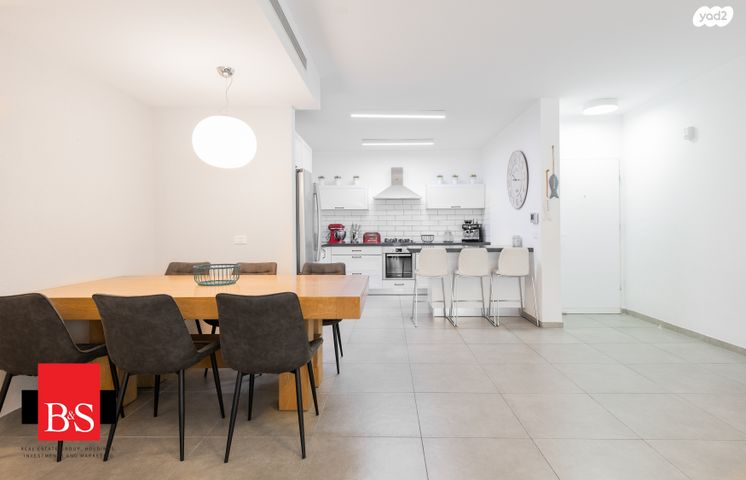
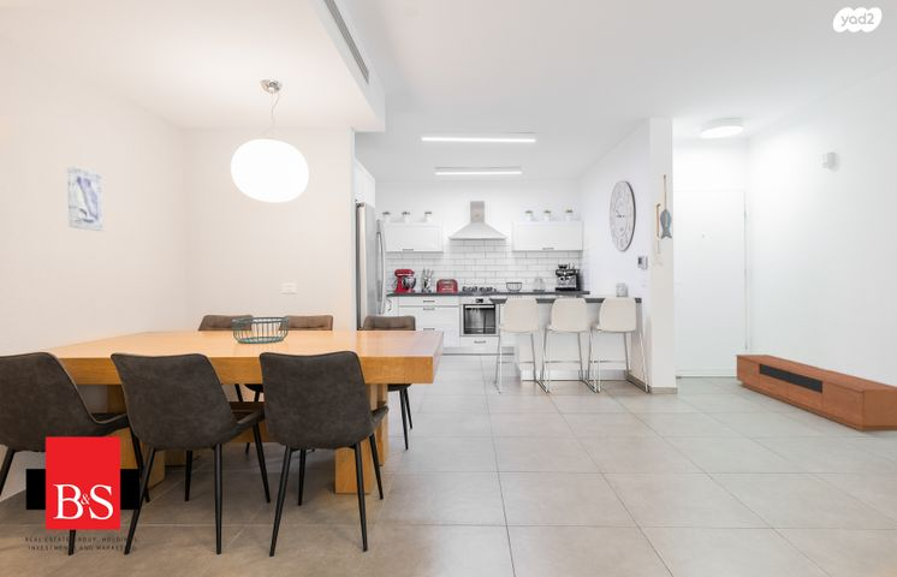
+ media console [735,353,897,432]
+ wall art [66,165,105,232]
